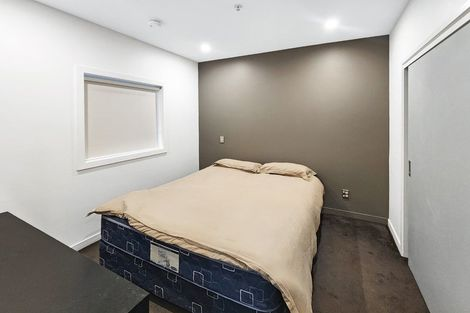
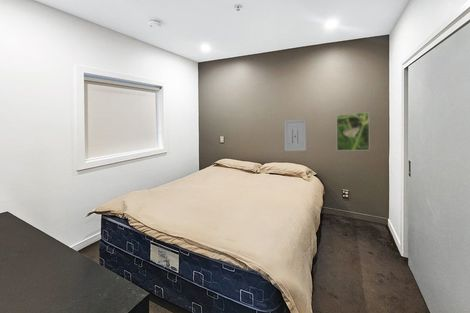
+ wall art [284,118,307,152]
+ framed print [336,112,370,152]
